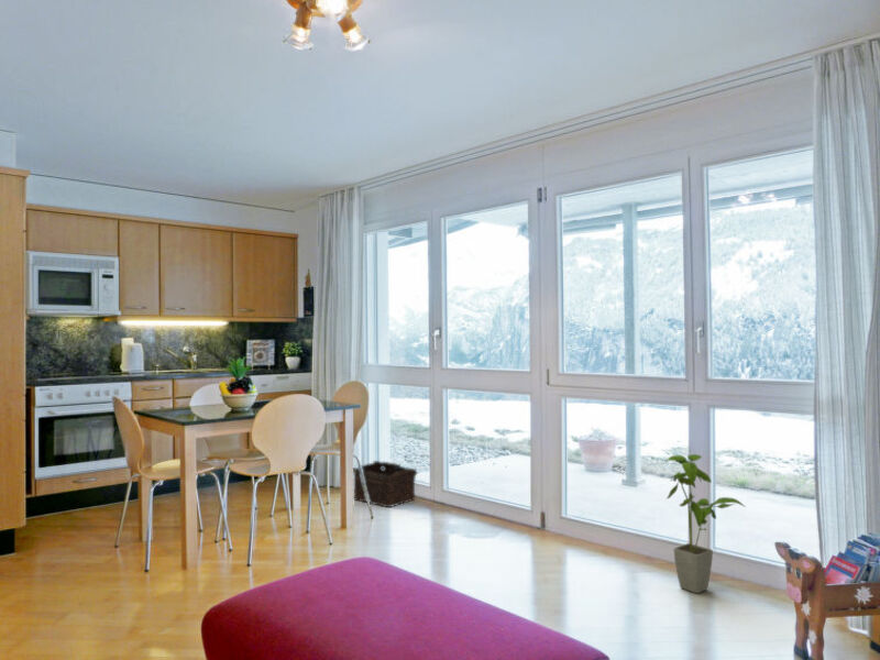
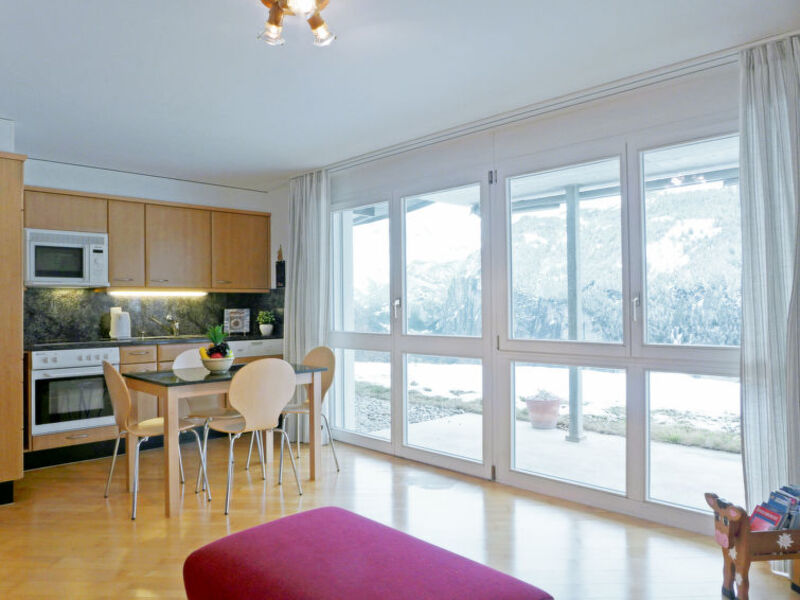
- basket [353,460,418,508]
- house plant [666,453,747,595]
